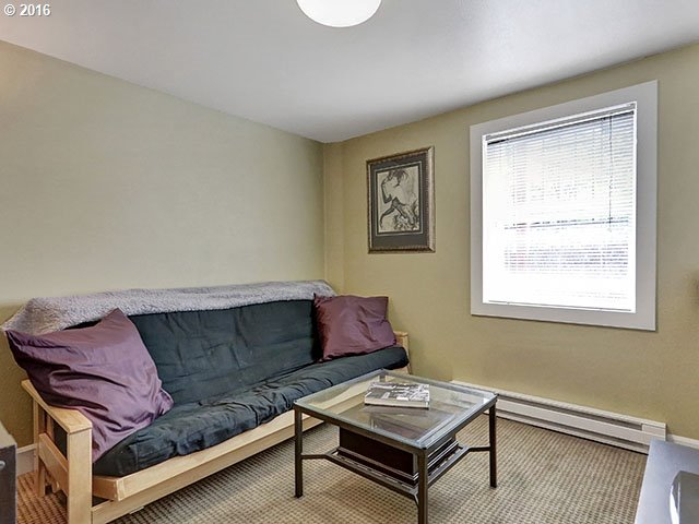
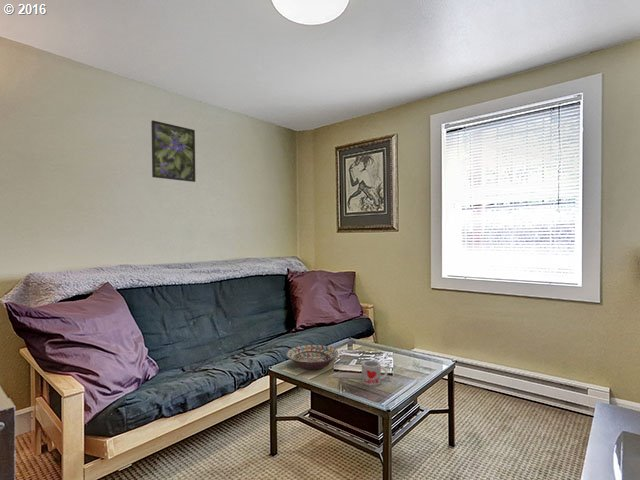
+ decorative bowl [286,344,339,371]
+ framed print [150,119,196,183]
+ mug [361,359,388,387]
